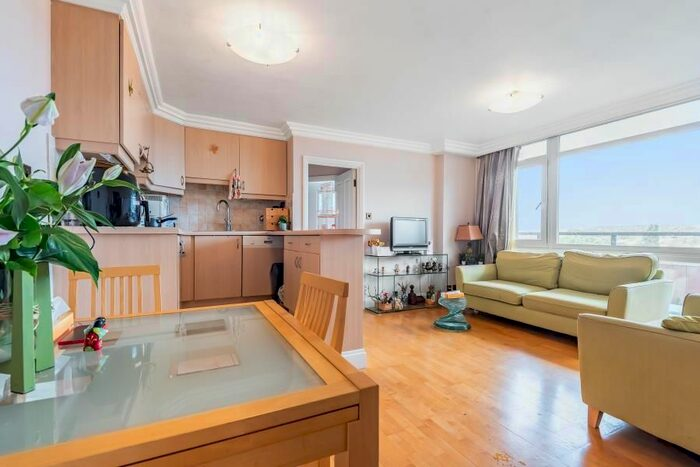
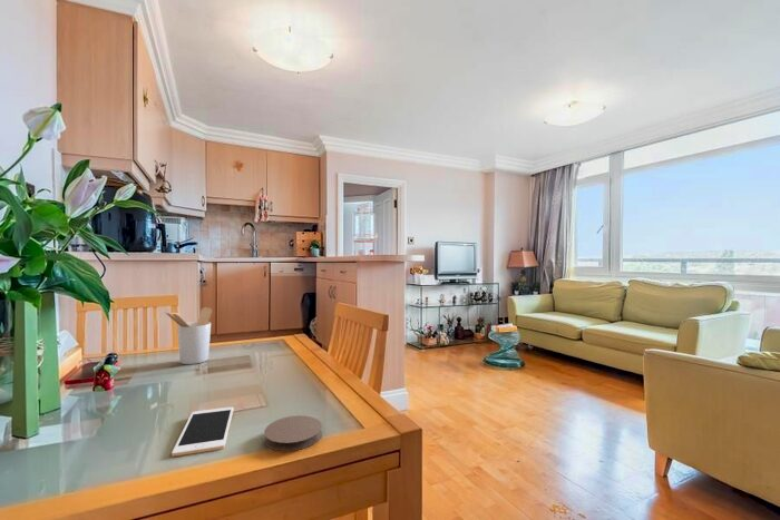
+ cell phone [170,406,235,458]
+ coaster [263,414,323,452]
+ utensil holder [165,306,213,365]
